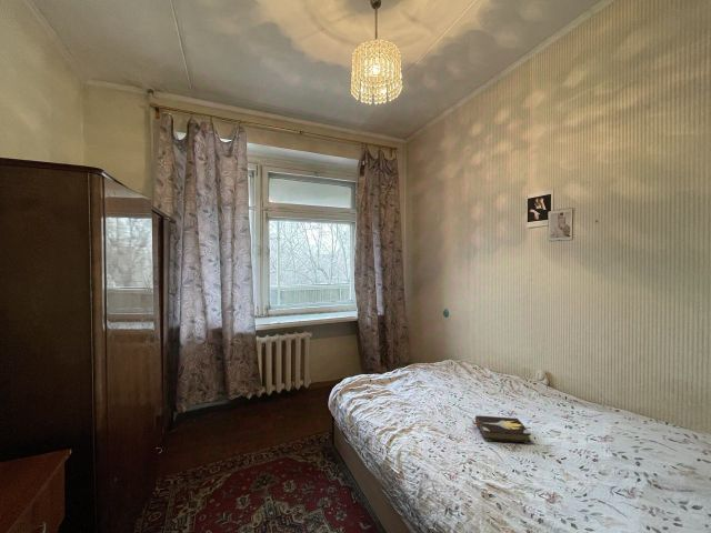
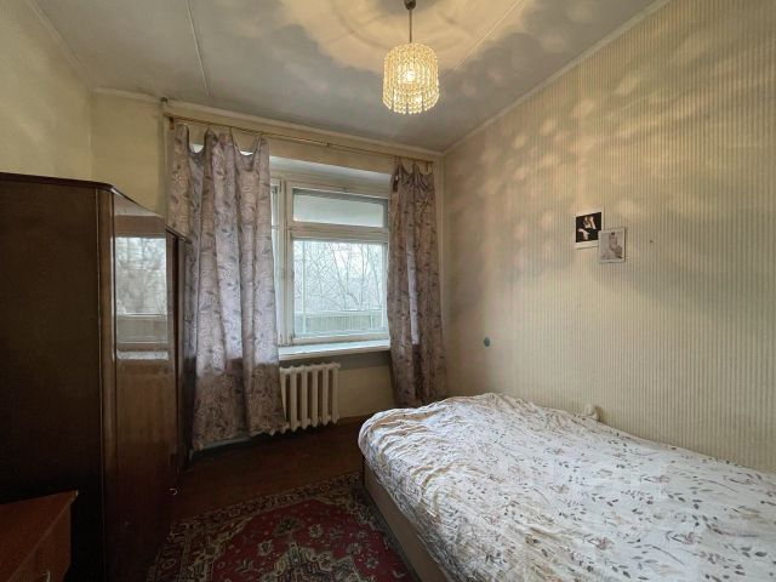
- hardback book [472,414,532,445]
